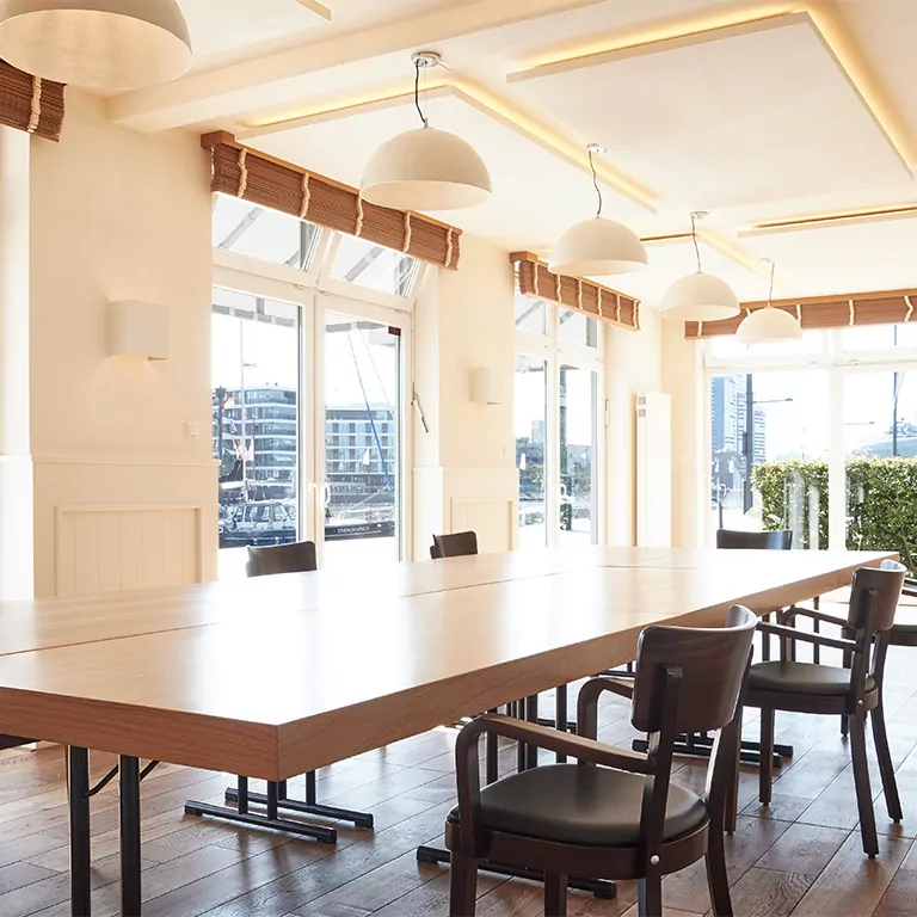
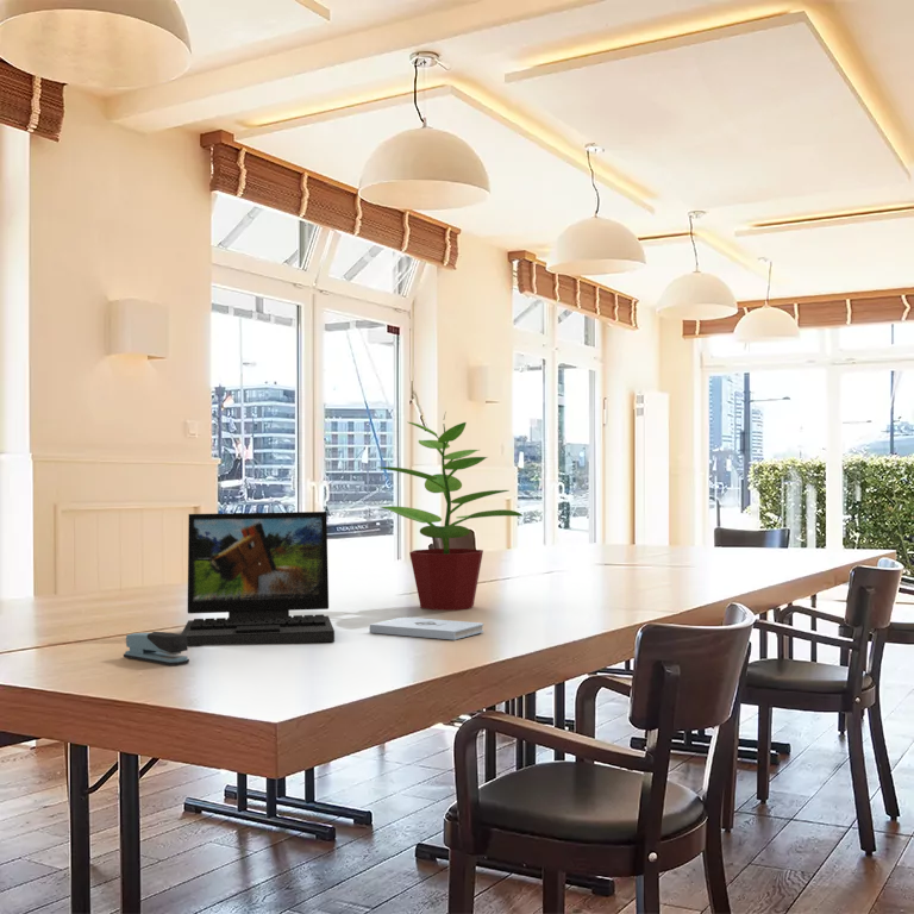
+ potted plant [378,411,524,612]
+ stapler [123,631,190,666]
+ notepad [369,616,484,641]
+ laptop [181,511,336,647]
